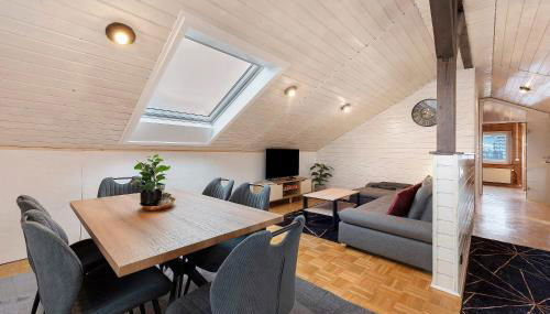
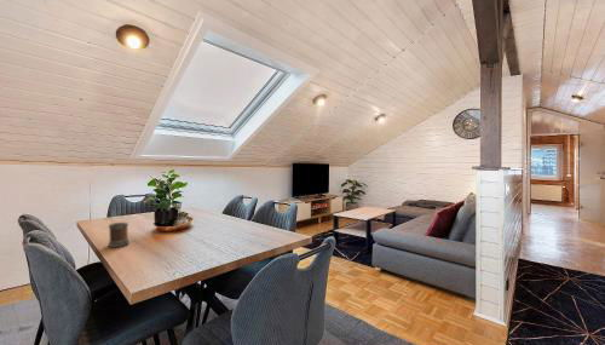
+ mug [108,222,131,248]
